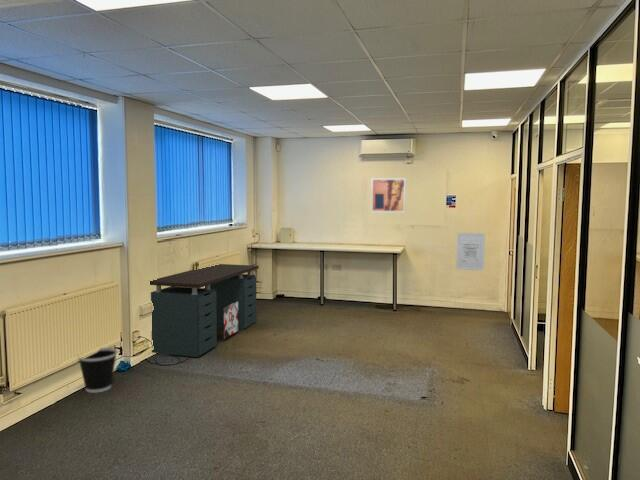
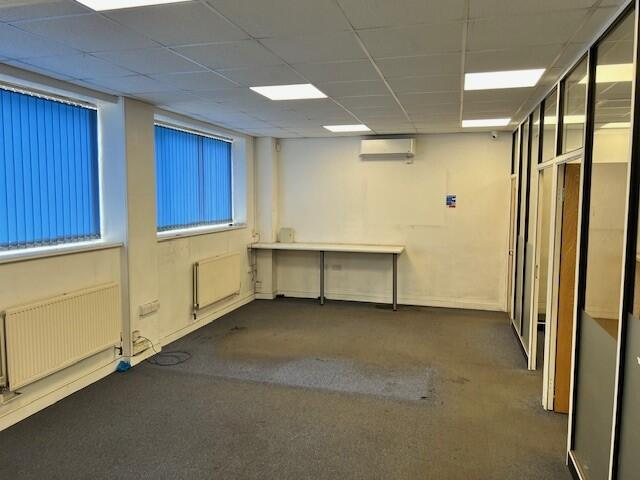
- desk [149,263,260,358]
- wall art [455,232,486,272]
- wall art [370,177,407,214]
- wastebasket [77,347,118,394]
